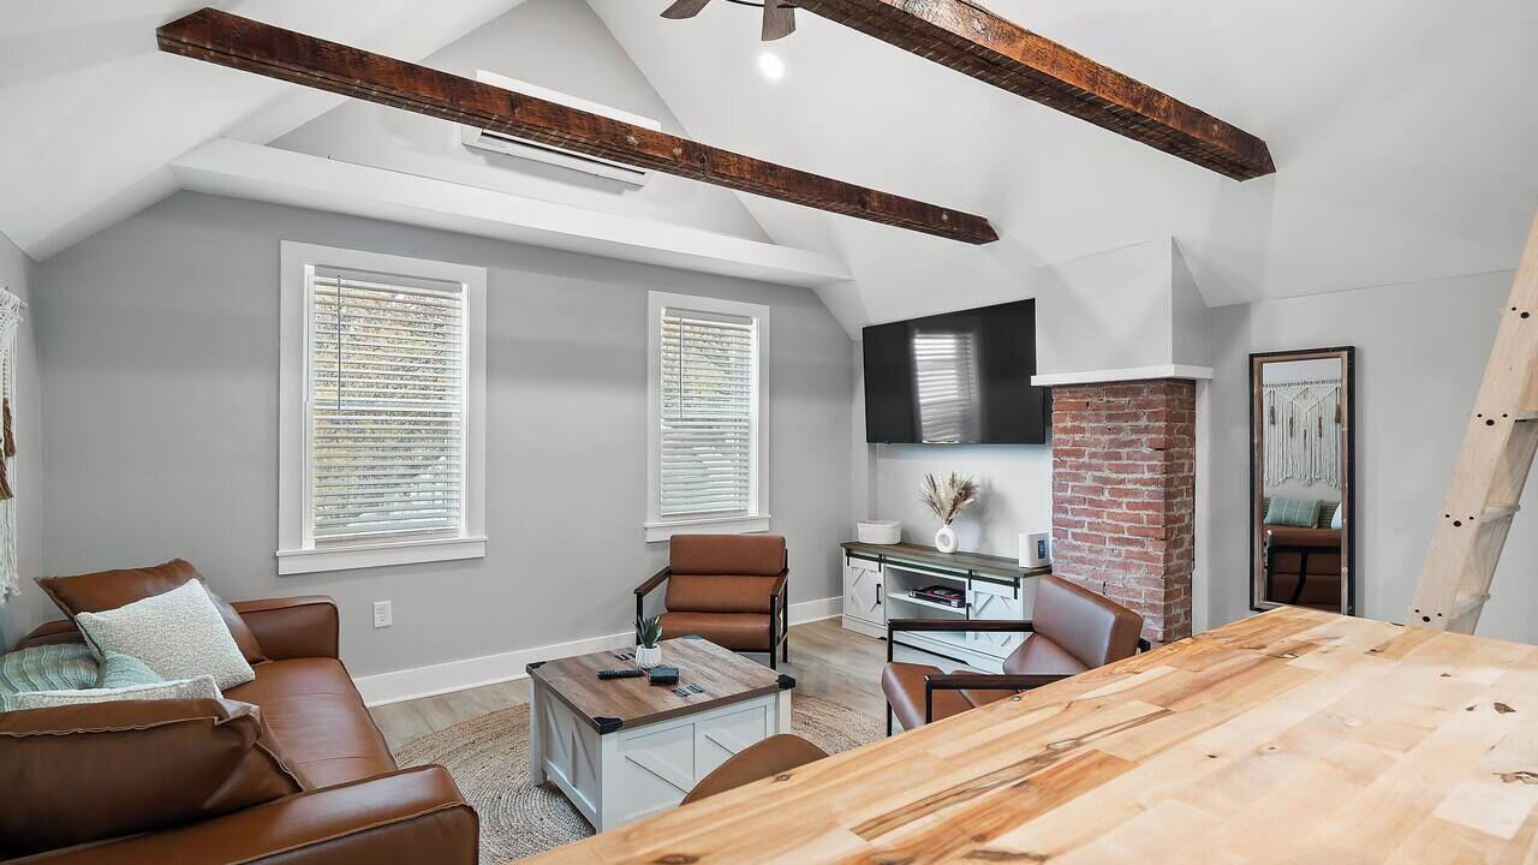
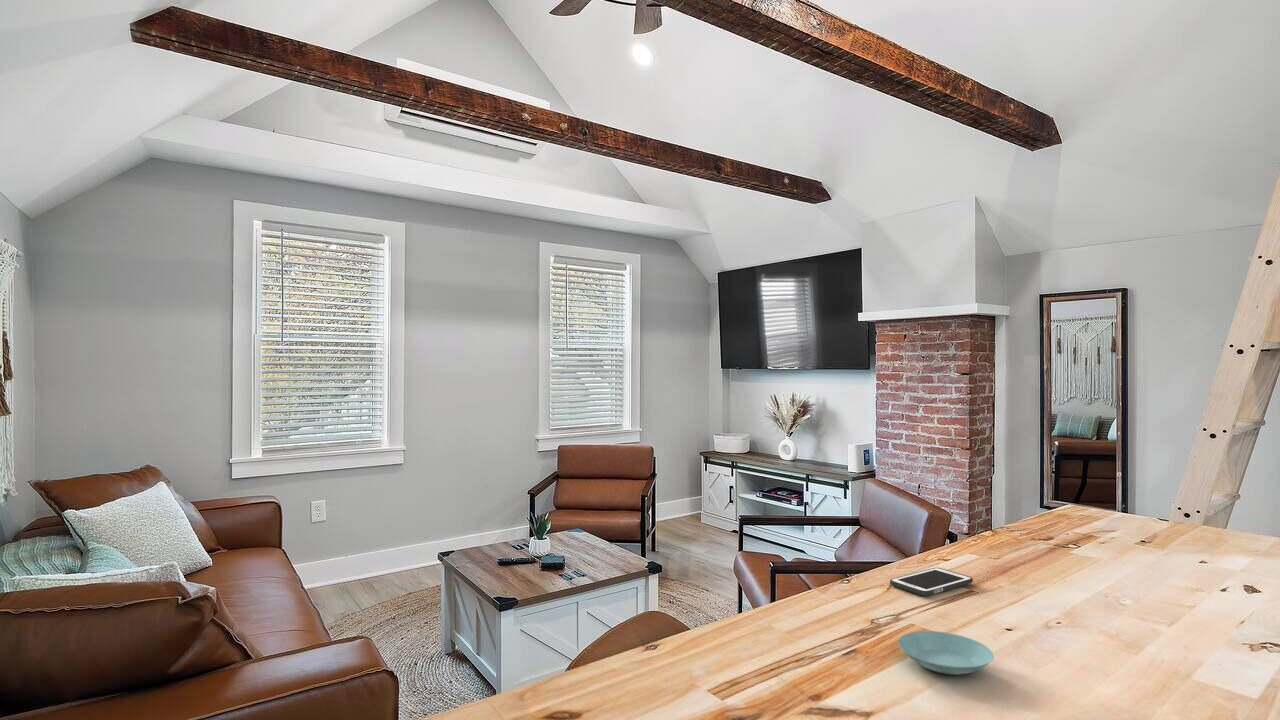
+ cell phone [889,567,974,597]
+ saucer [897,630,995,676]
